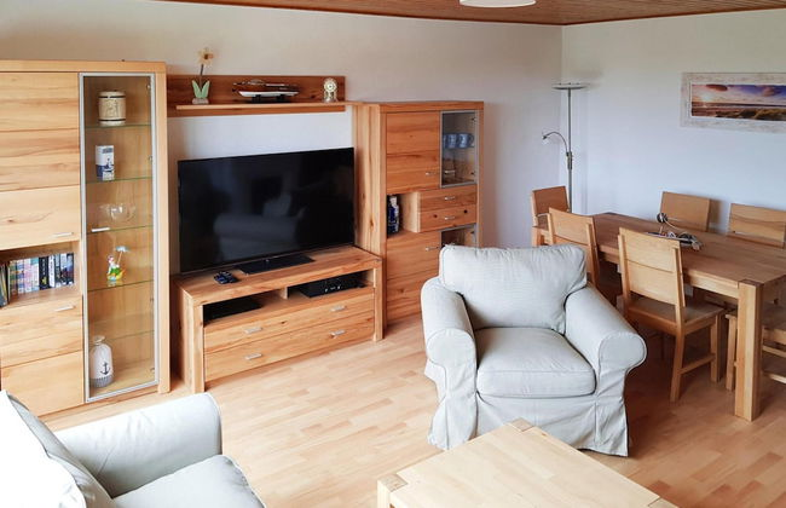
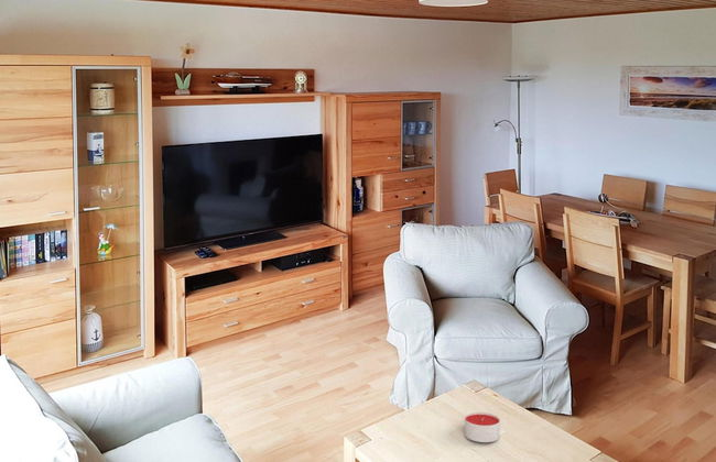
+ candle [464,411,501,443]
